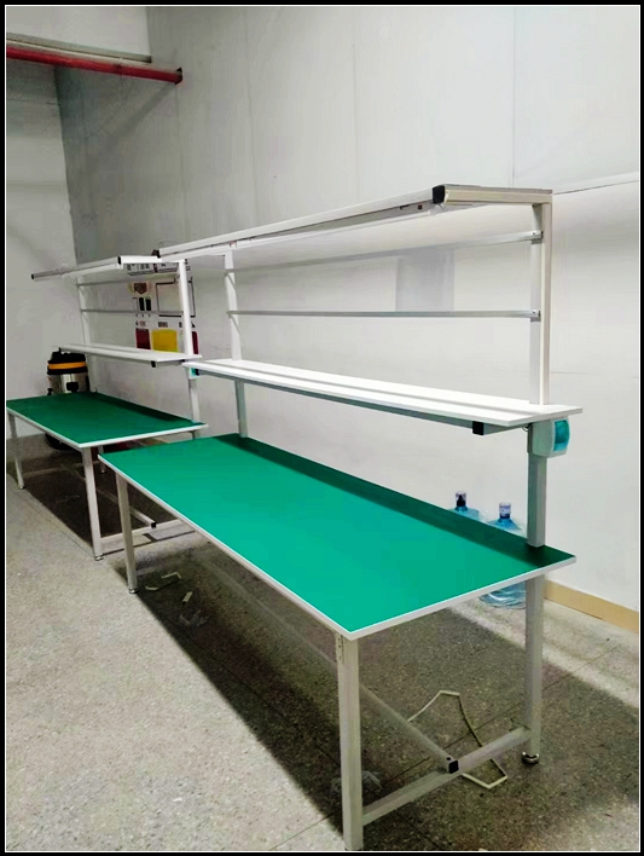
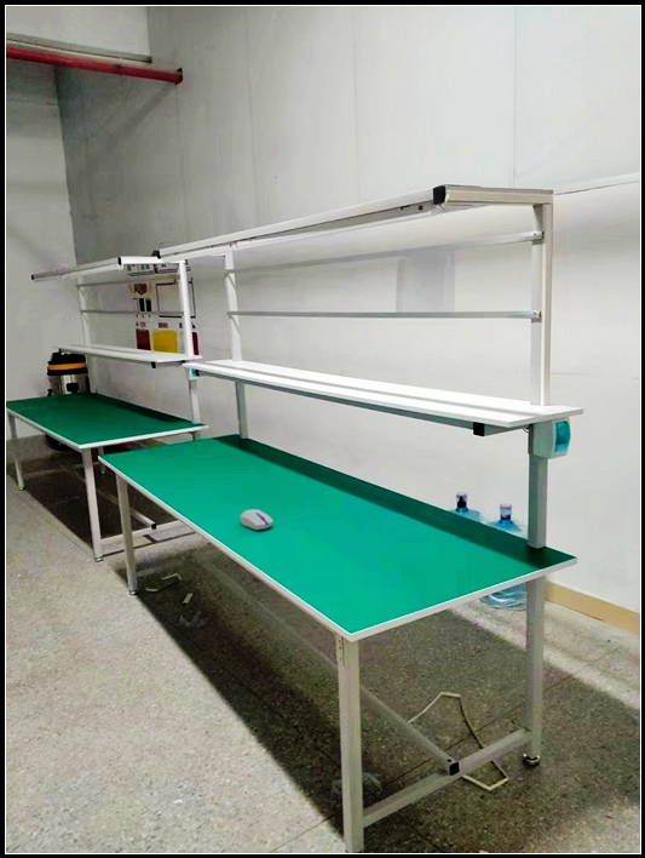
+ computer mouse [240,508,275,531]
